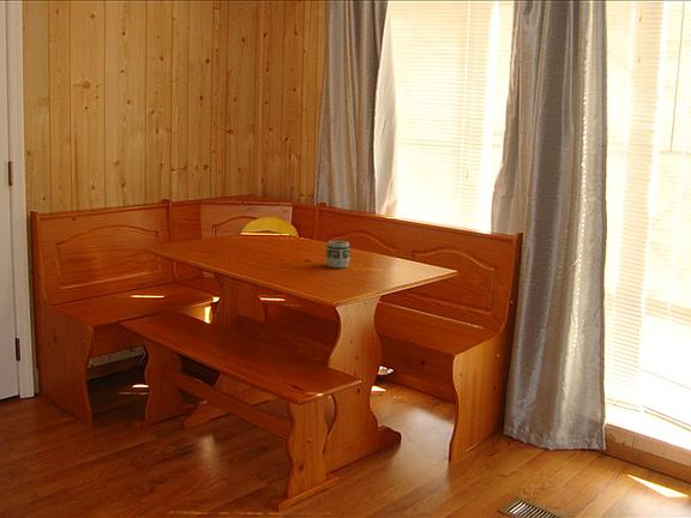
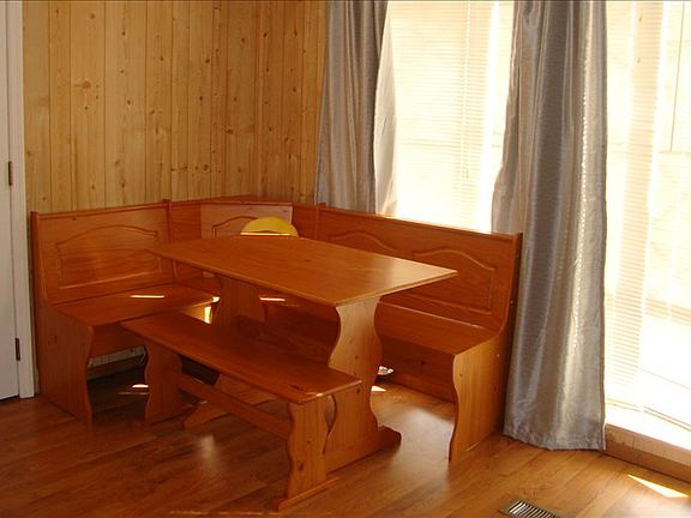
- cup [325,240,351,269]
